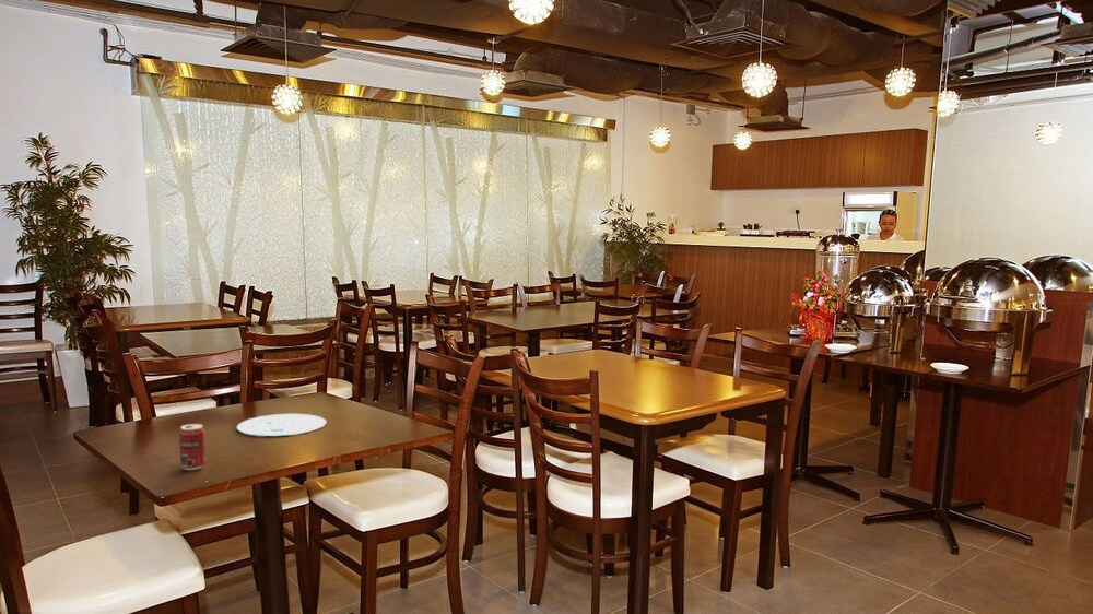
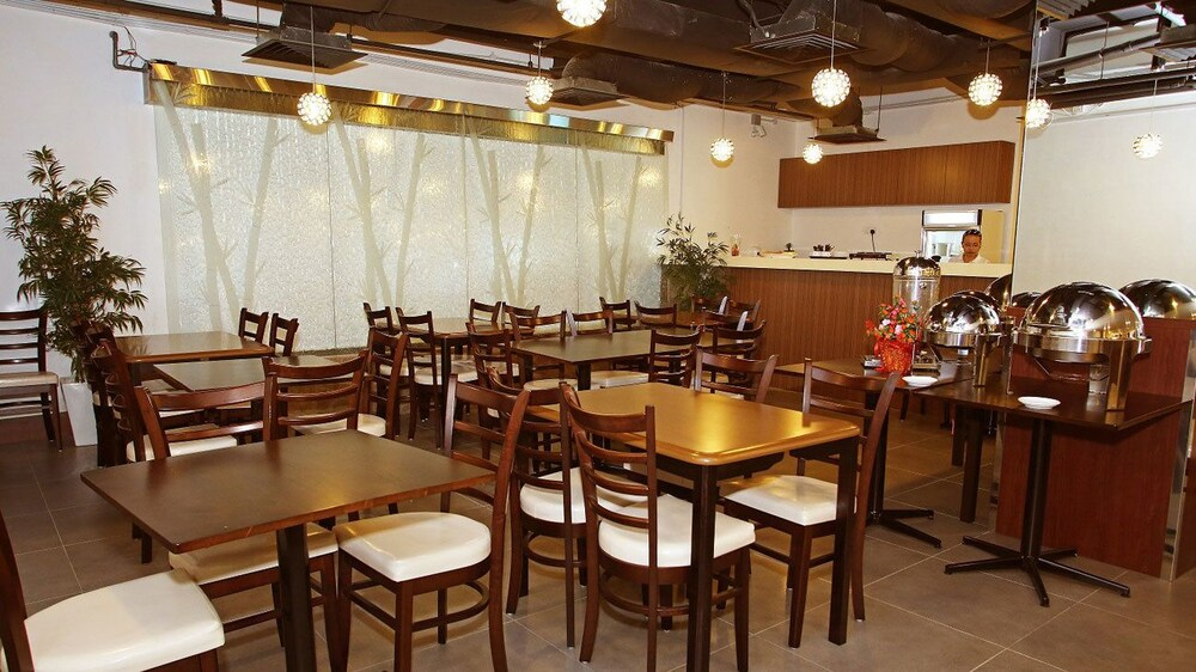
- beverage can [178,423,207,471]
- plate [236,413,328,437]
